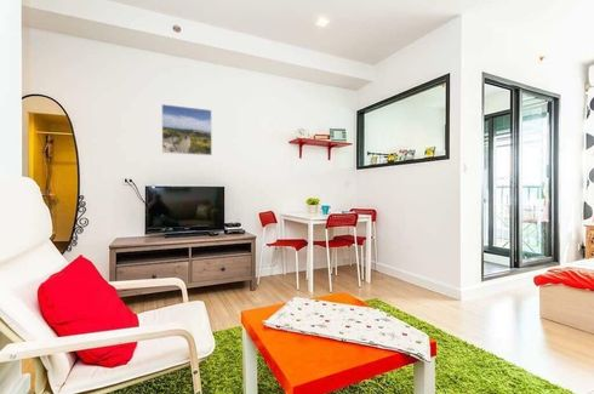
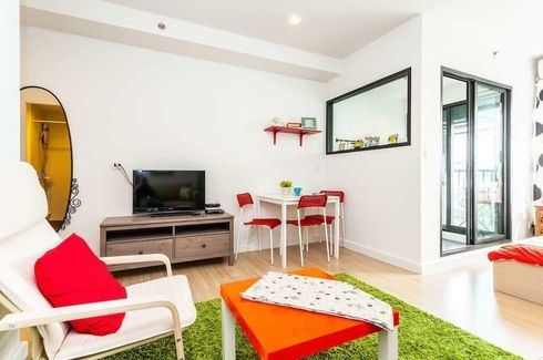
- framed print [161,103,213,156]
